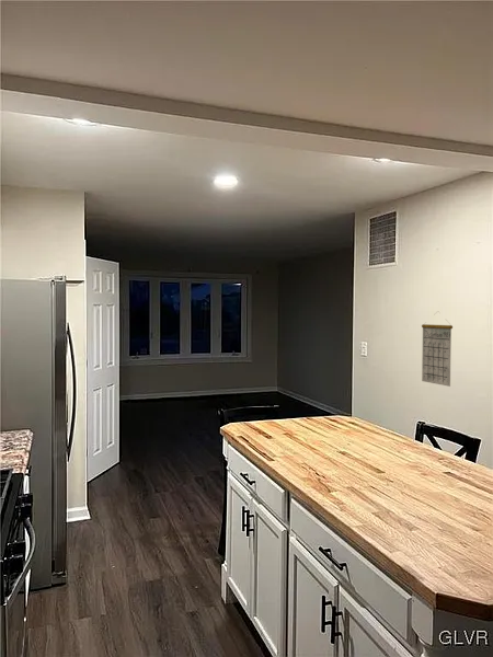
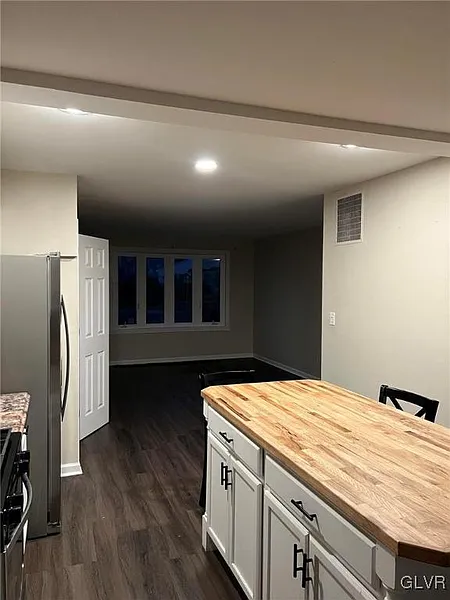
- calendar [421,310,454,388]
